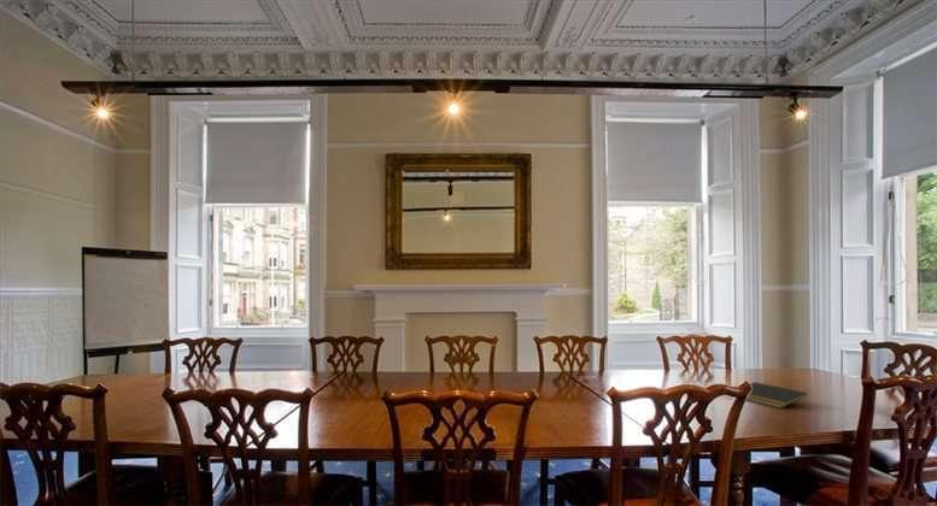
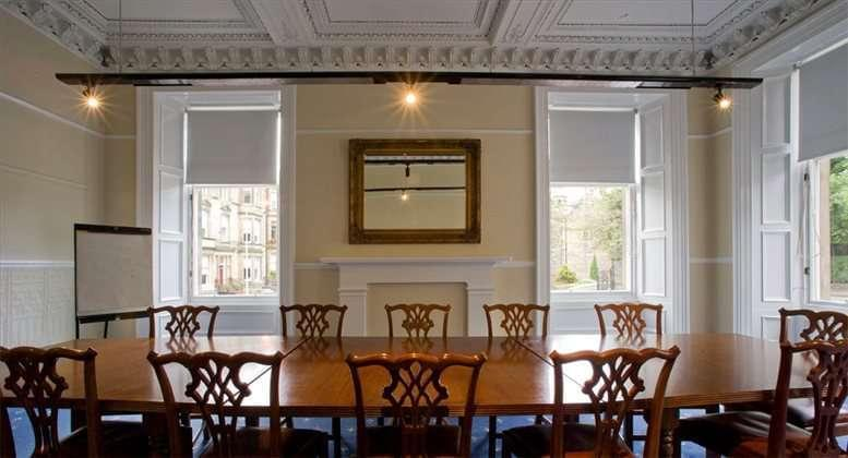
- notepad [745,381,808,410]
